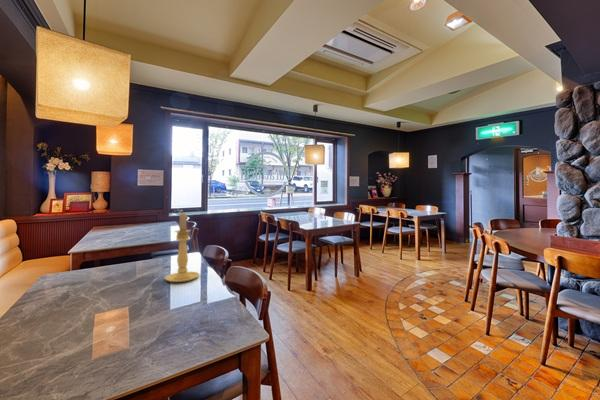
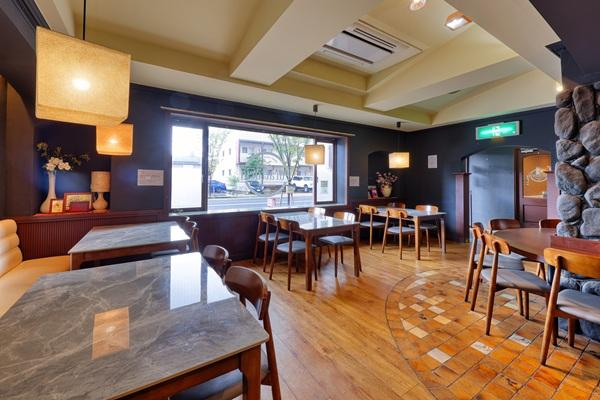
- candle holder [164,212,201,283]
